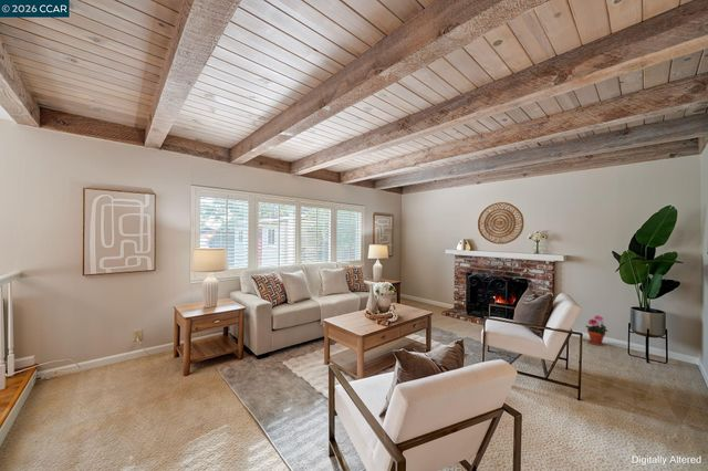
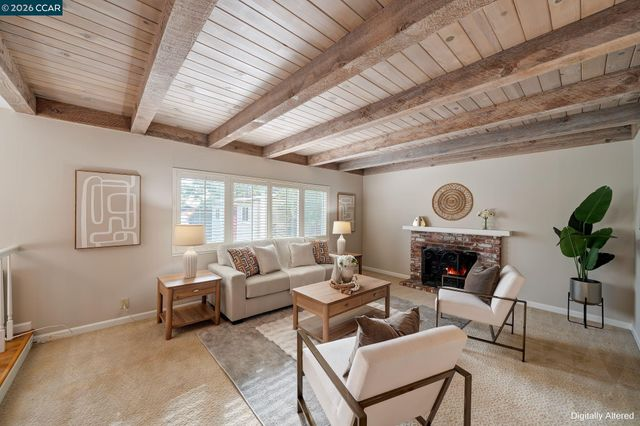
- potted plant [584,314,608,346]
